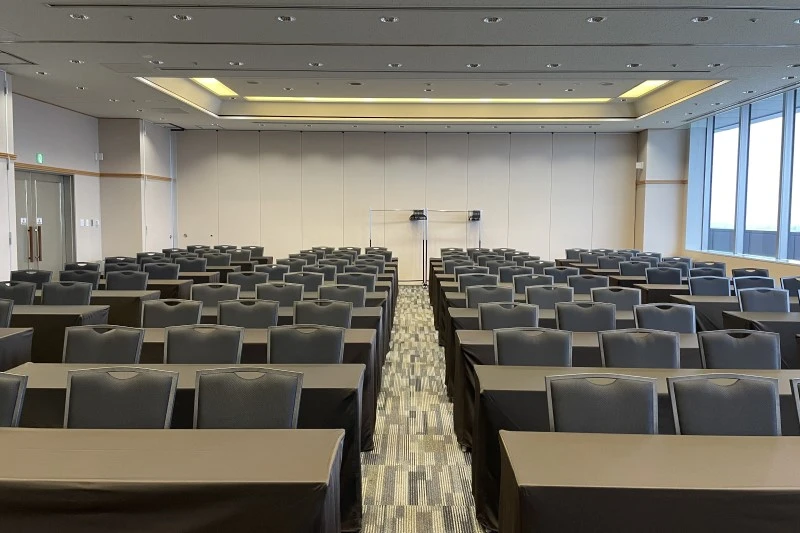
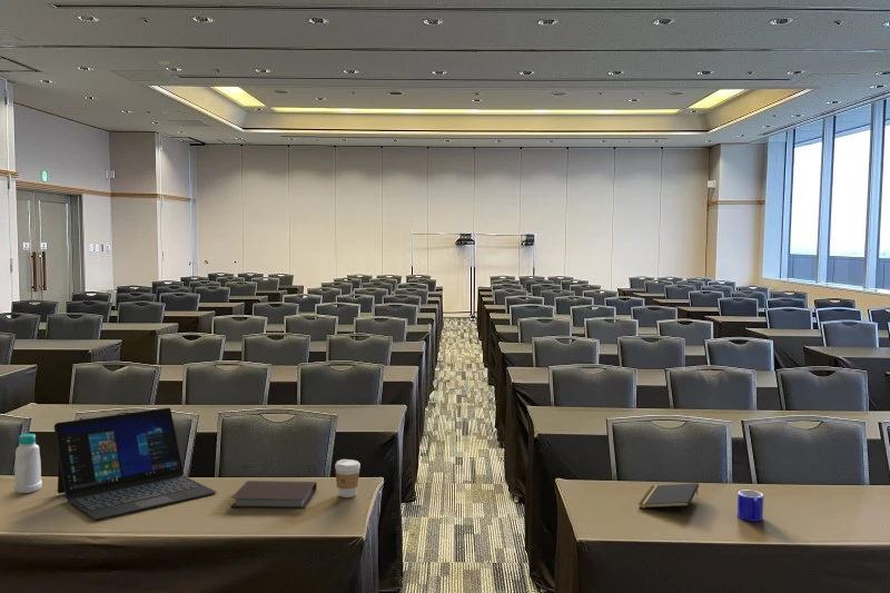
+ notebook [230,480,318,510]
+ mug [736,490,764,523]
+ notepad [637,482,700,510]
+ coffee cup [334,458,362,498]
+ bottle [13,433,43,494]
+ laptop [53,407,217,521]
